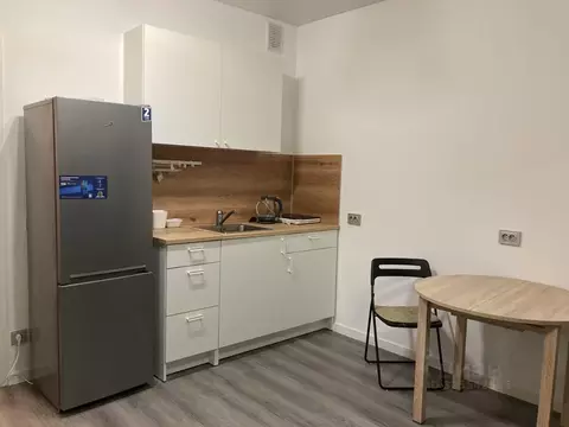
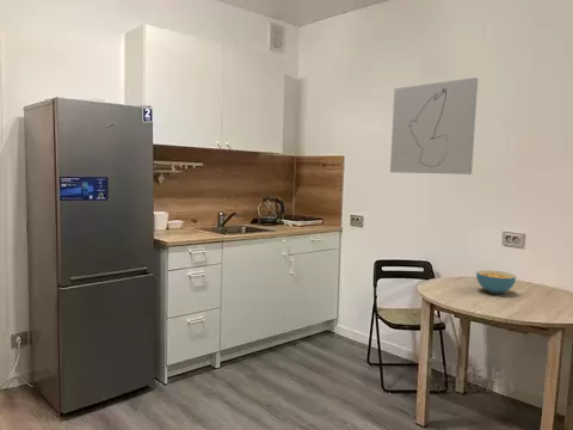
+ wall art [389,76,479,176]
+ cereal bowl [475,269,517,295]
